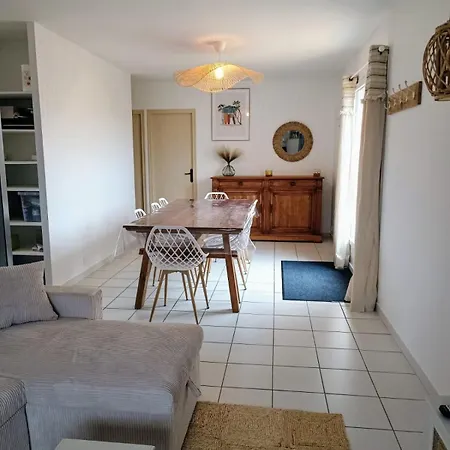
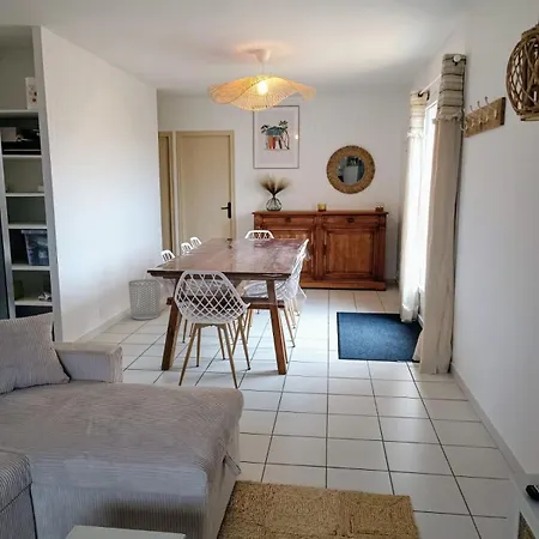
+ waste bin [127,278,162,321]
